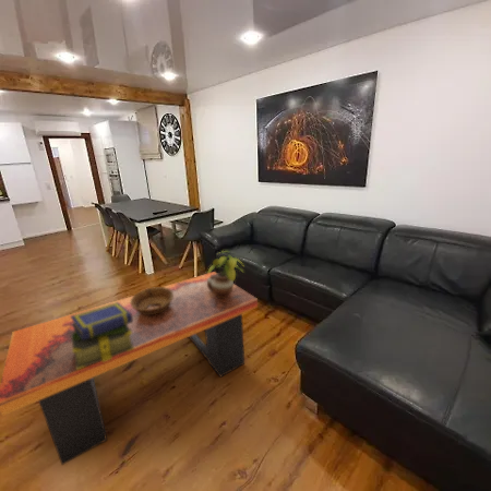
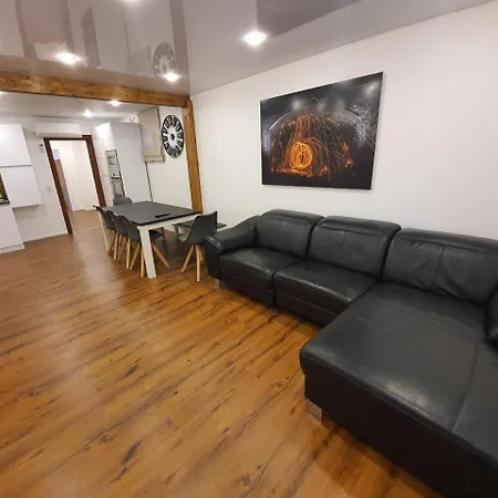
- potted plant [206,250,246,298]
- coffee table [0,271,259,466]
- decorative bowl [130,286,173,314]
- stack of books [71,302,134,370]
